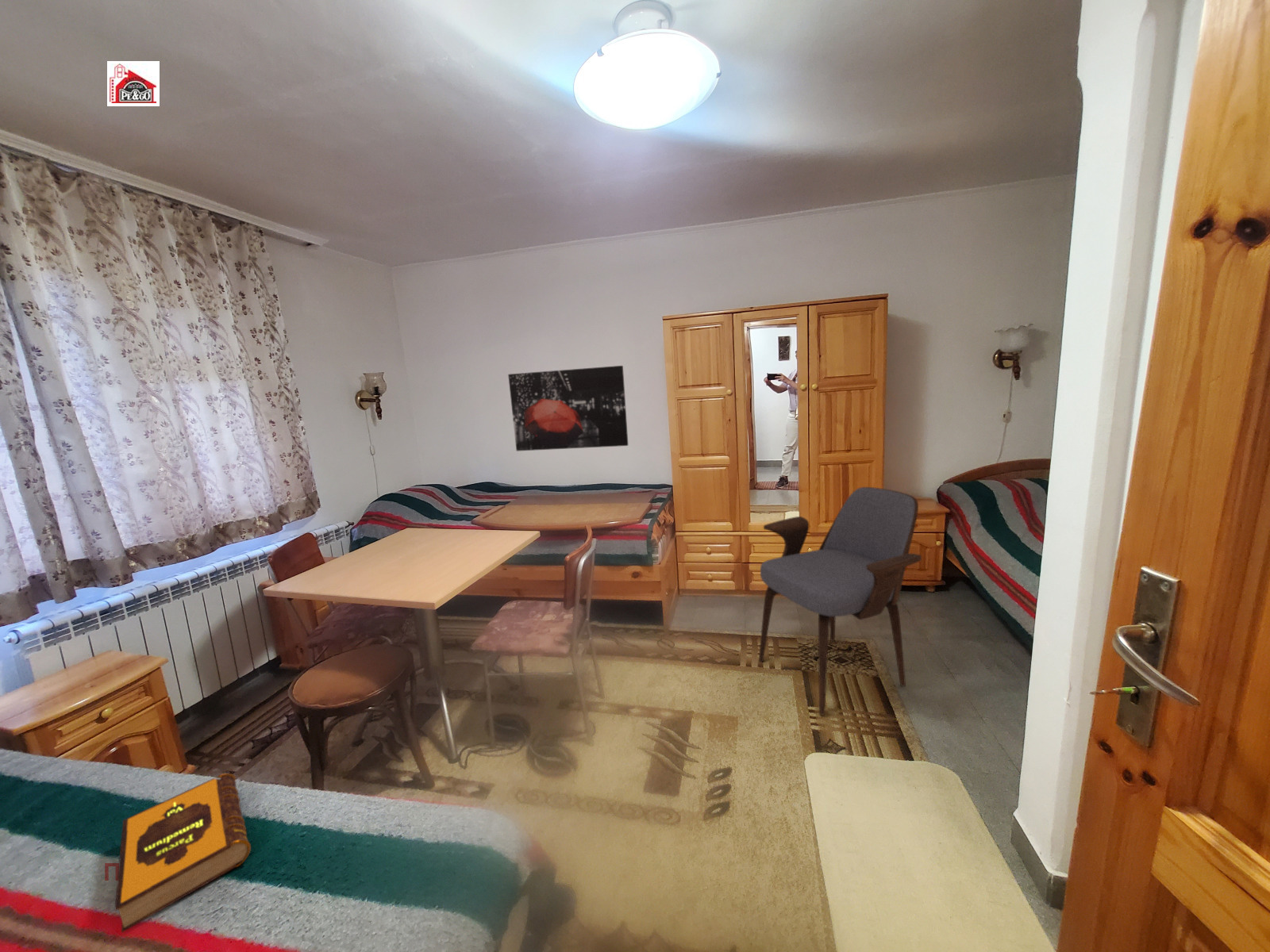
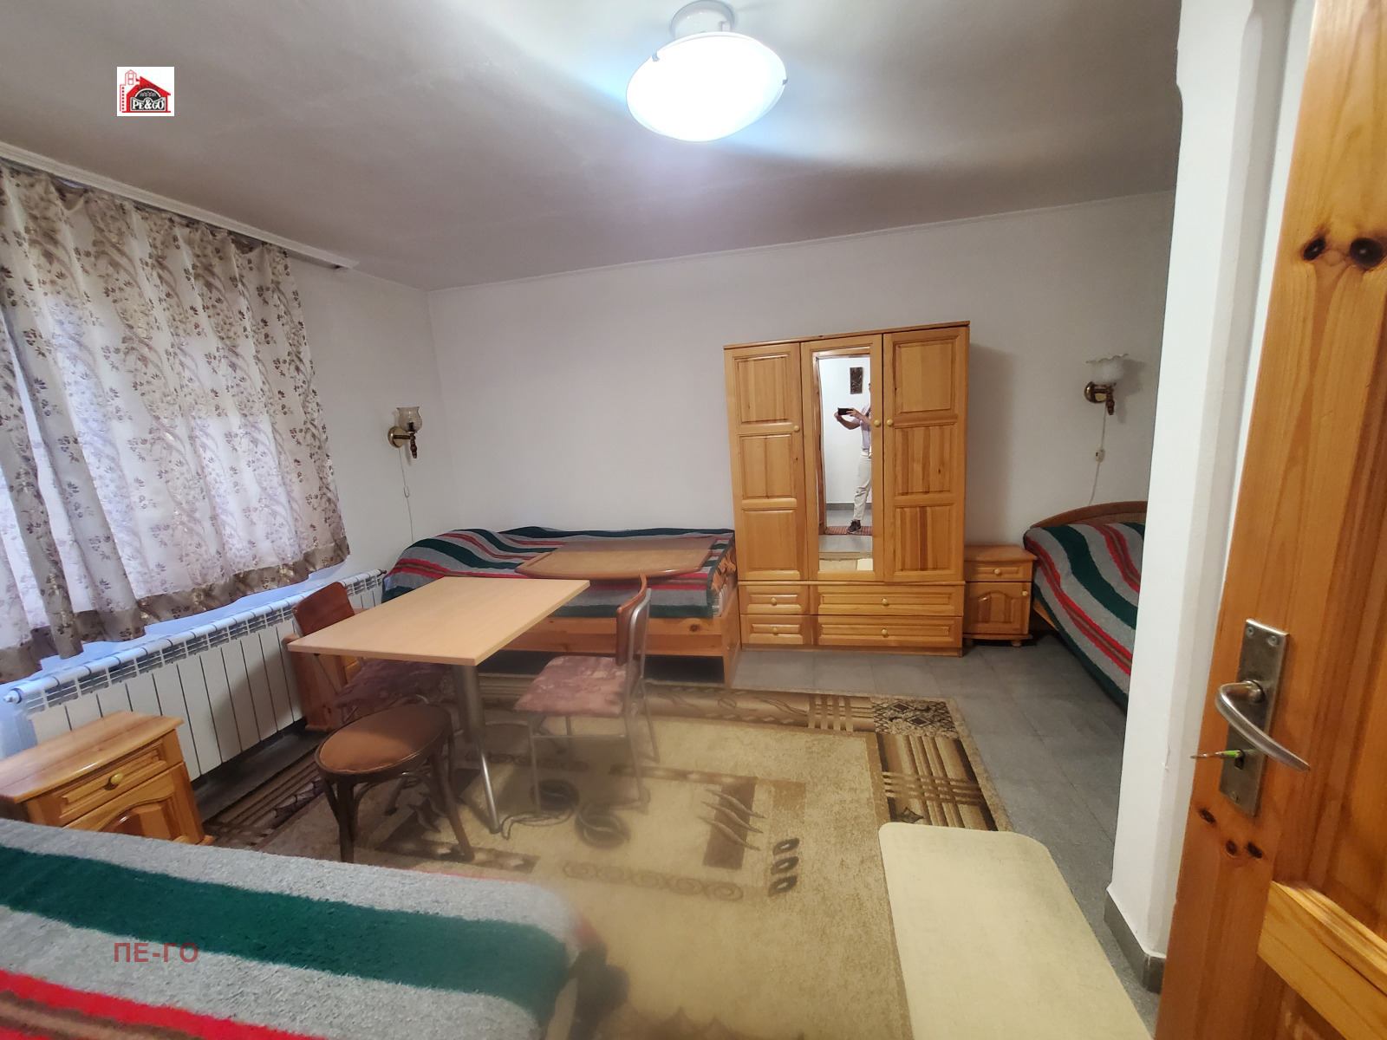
- wall art [507,365,629,452]
- hardback book [114,772,252,934]
- armchair [758,486,922,716]
